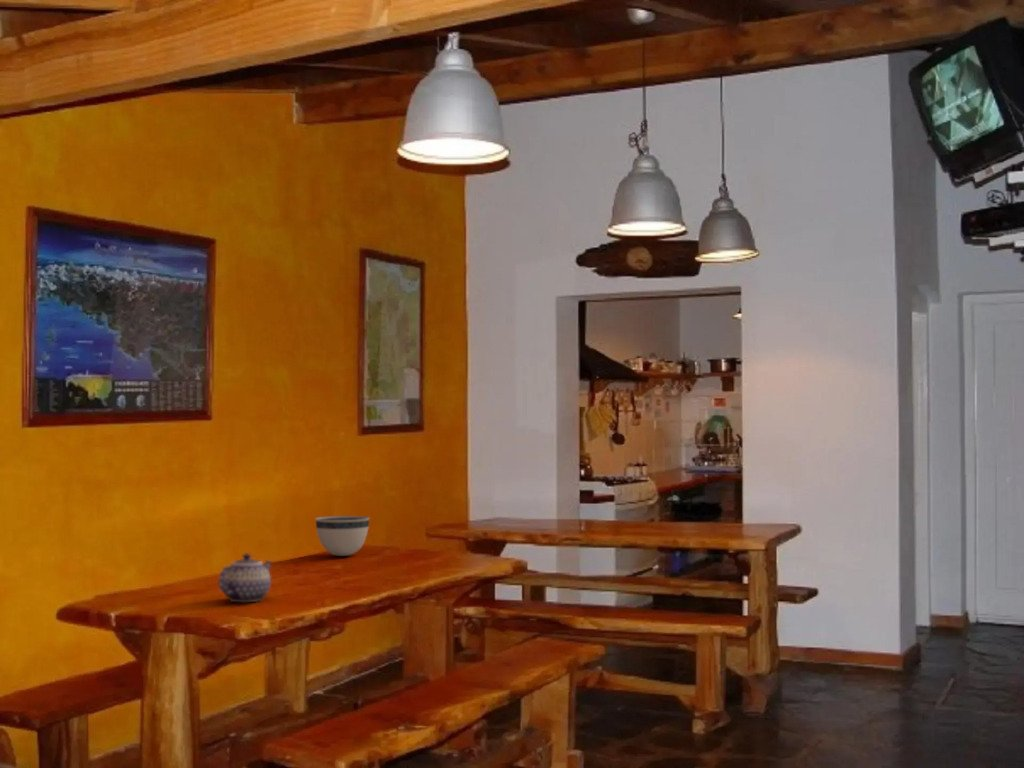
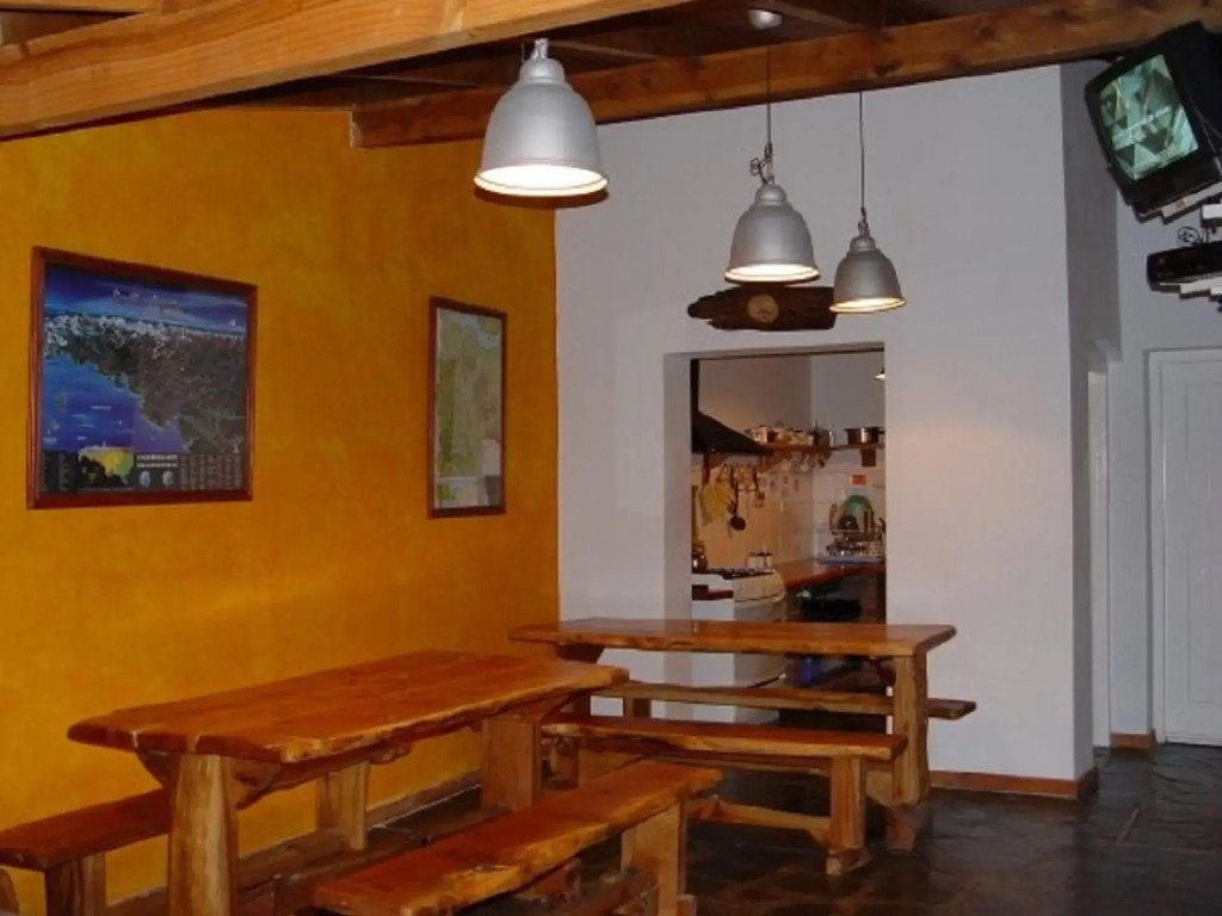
- teapot [218,553,273,603]
- bowl [314,515,371,557]
